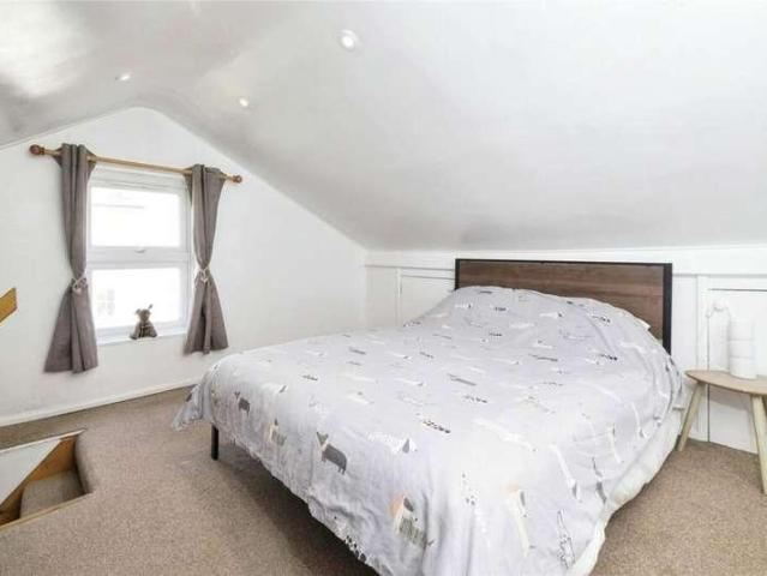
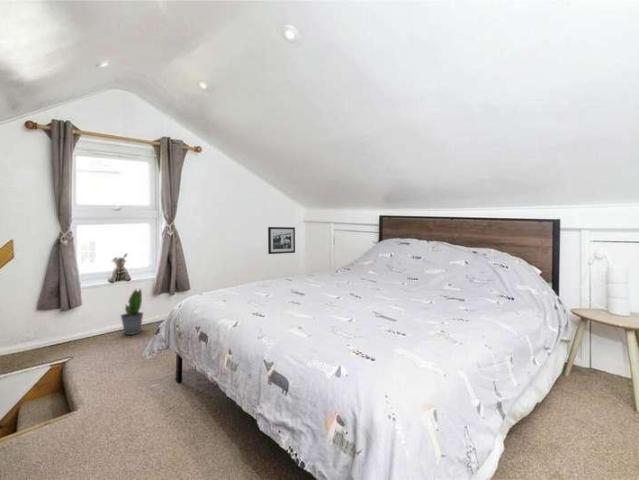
+ picture frame [267,226,296,255]
+ potted plant [120,287,145,336]
